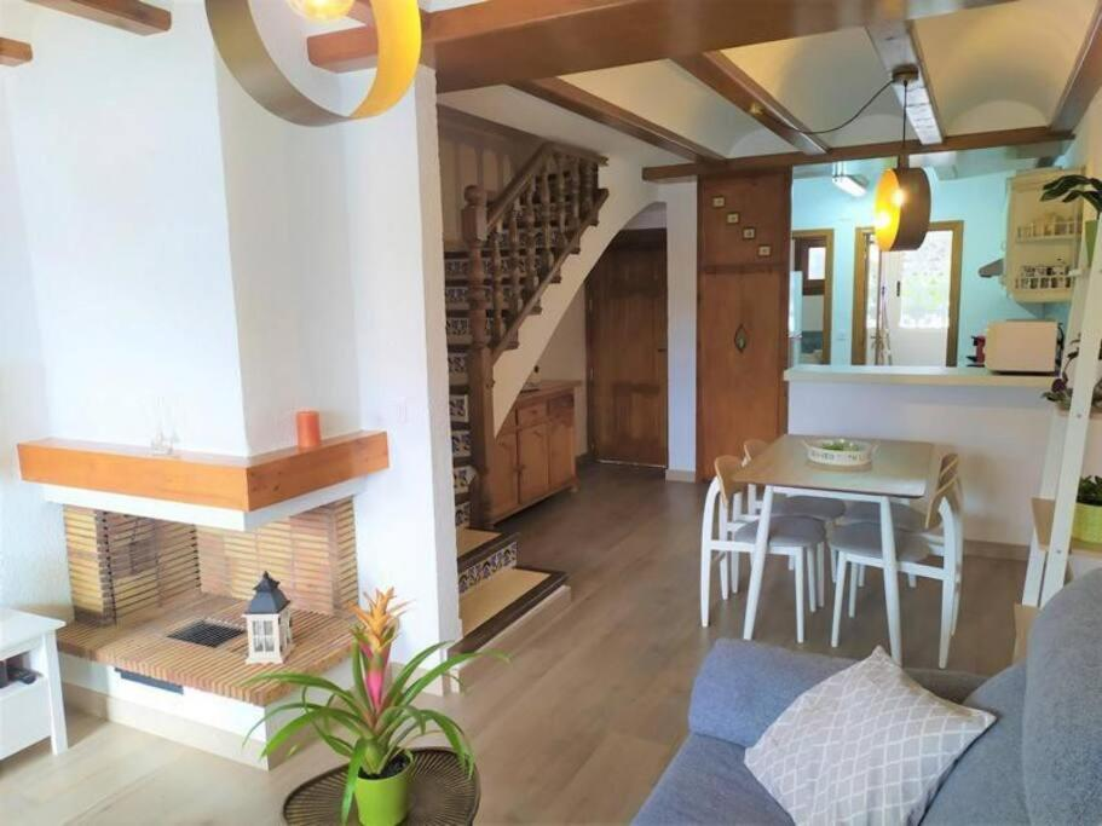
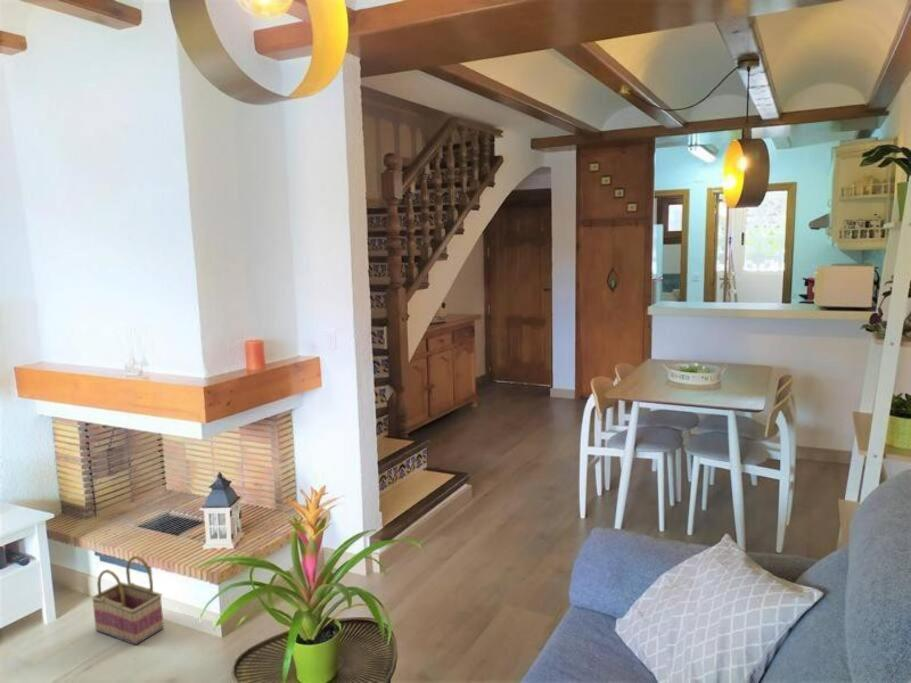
+ basket [90,555,165,646]
